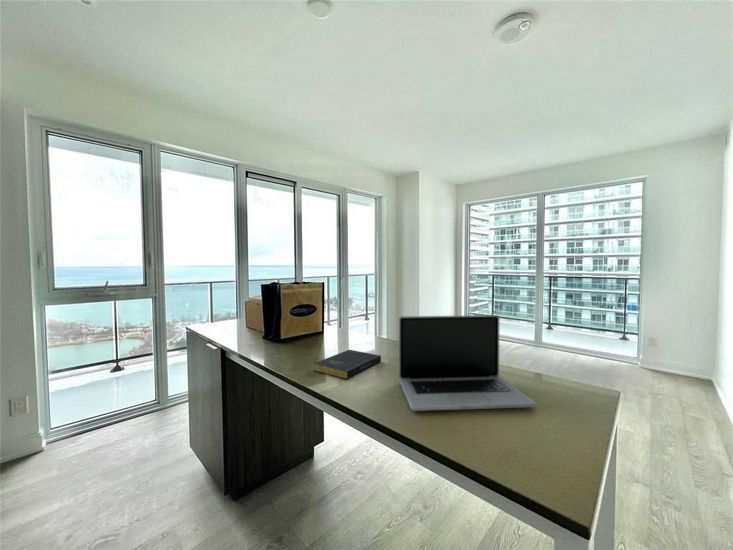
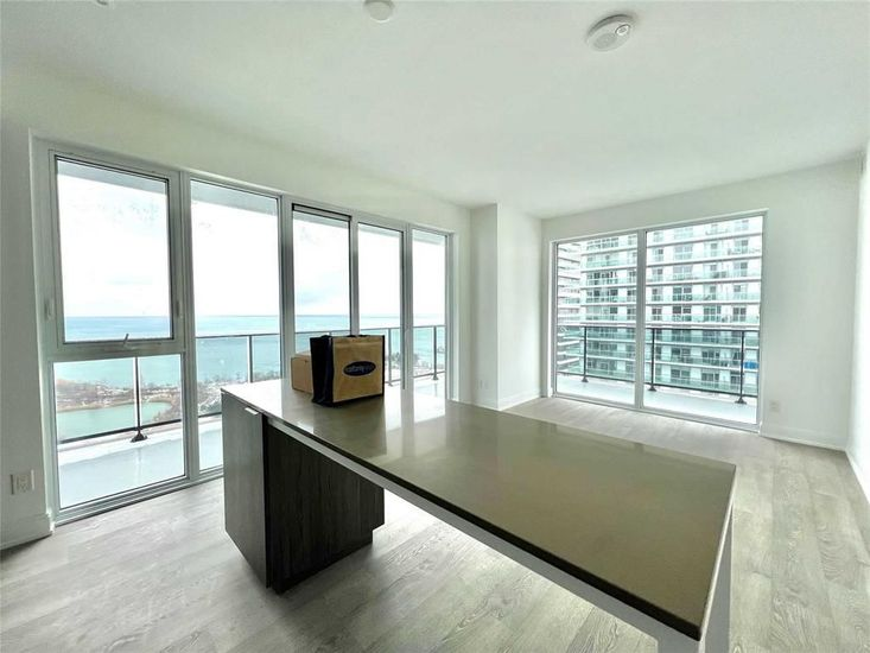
- laptop [398,314,537,412]
- book [312,349,382,380]
